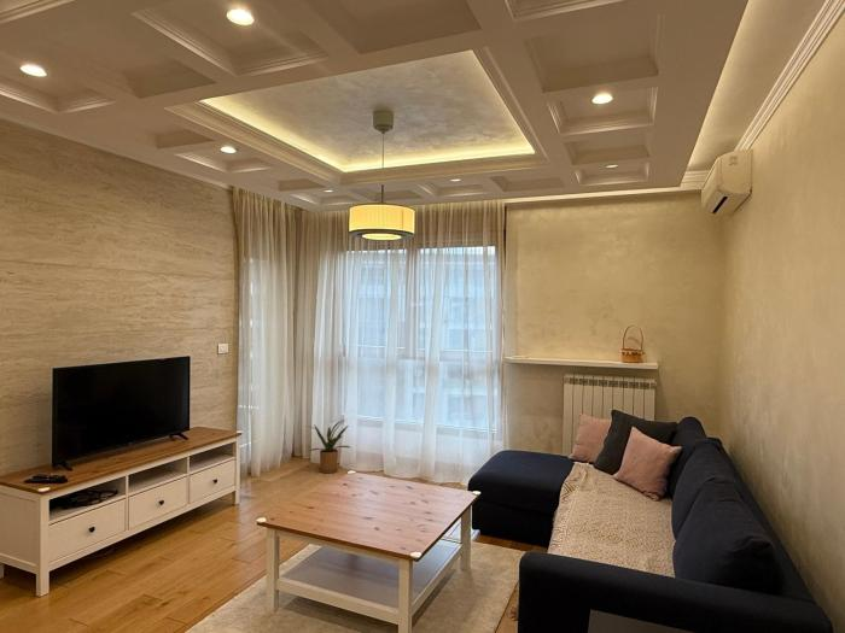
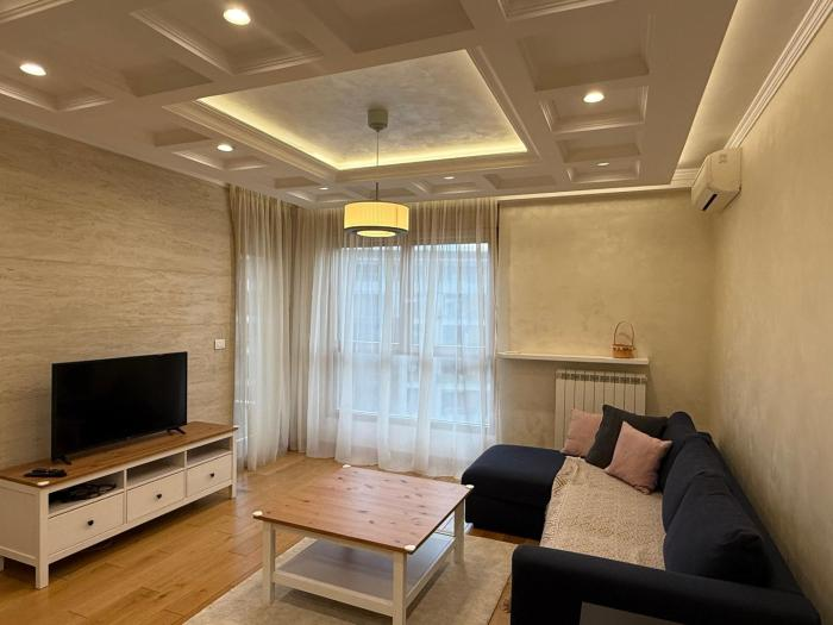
- house plant [303,418,352,474]
